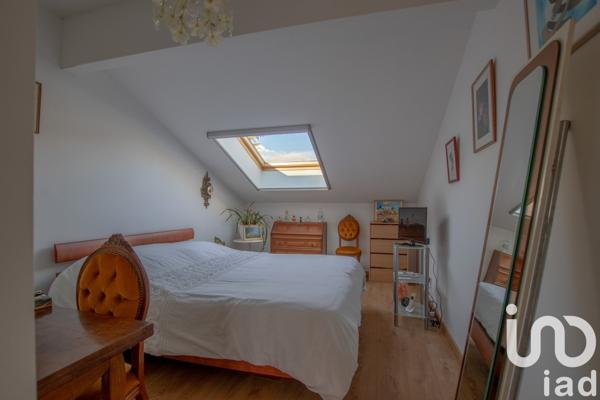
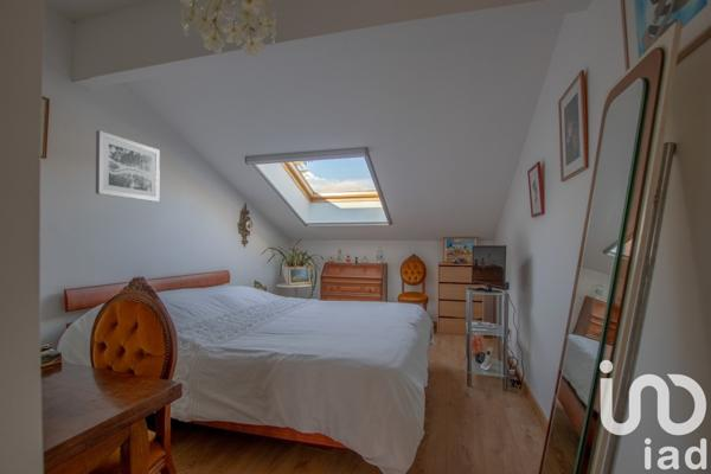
+ wall art [95,129,161,203]
